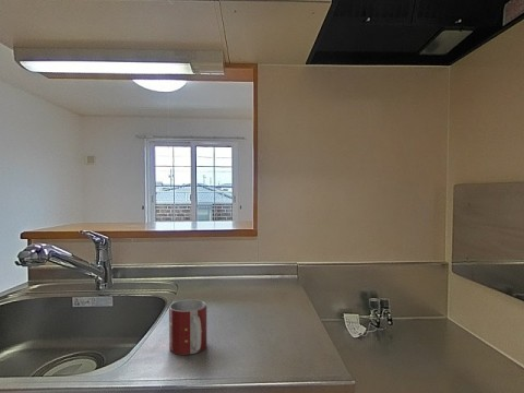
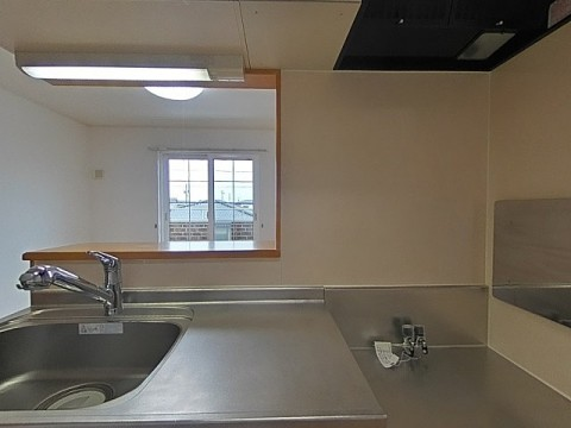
- mug [168,298,209,356]
